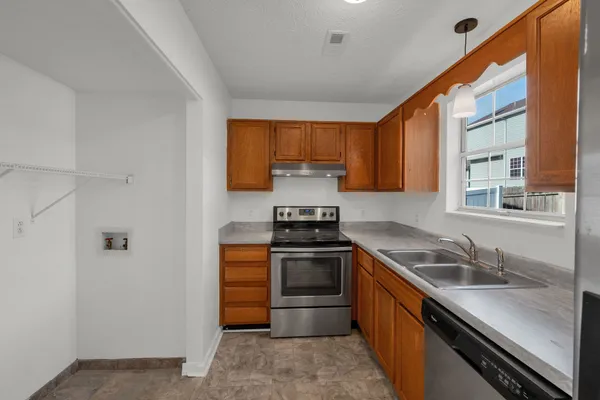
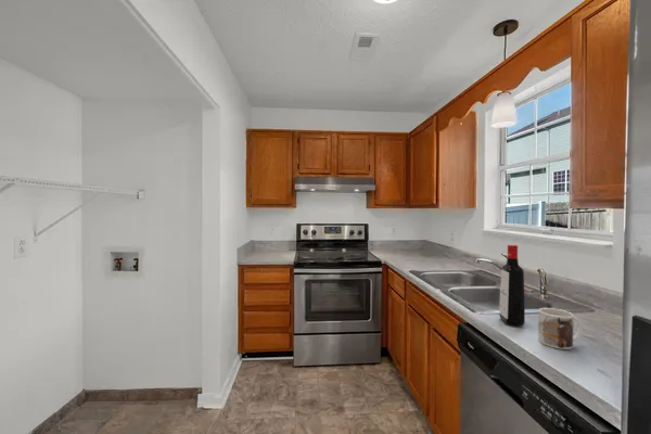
+ mug [537,307,584,350]
+ liquor bottle [498,244,526,327]
